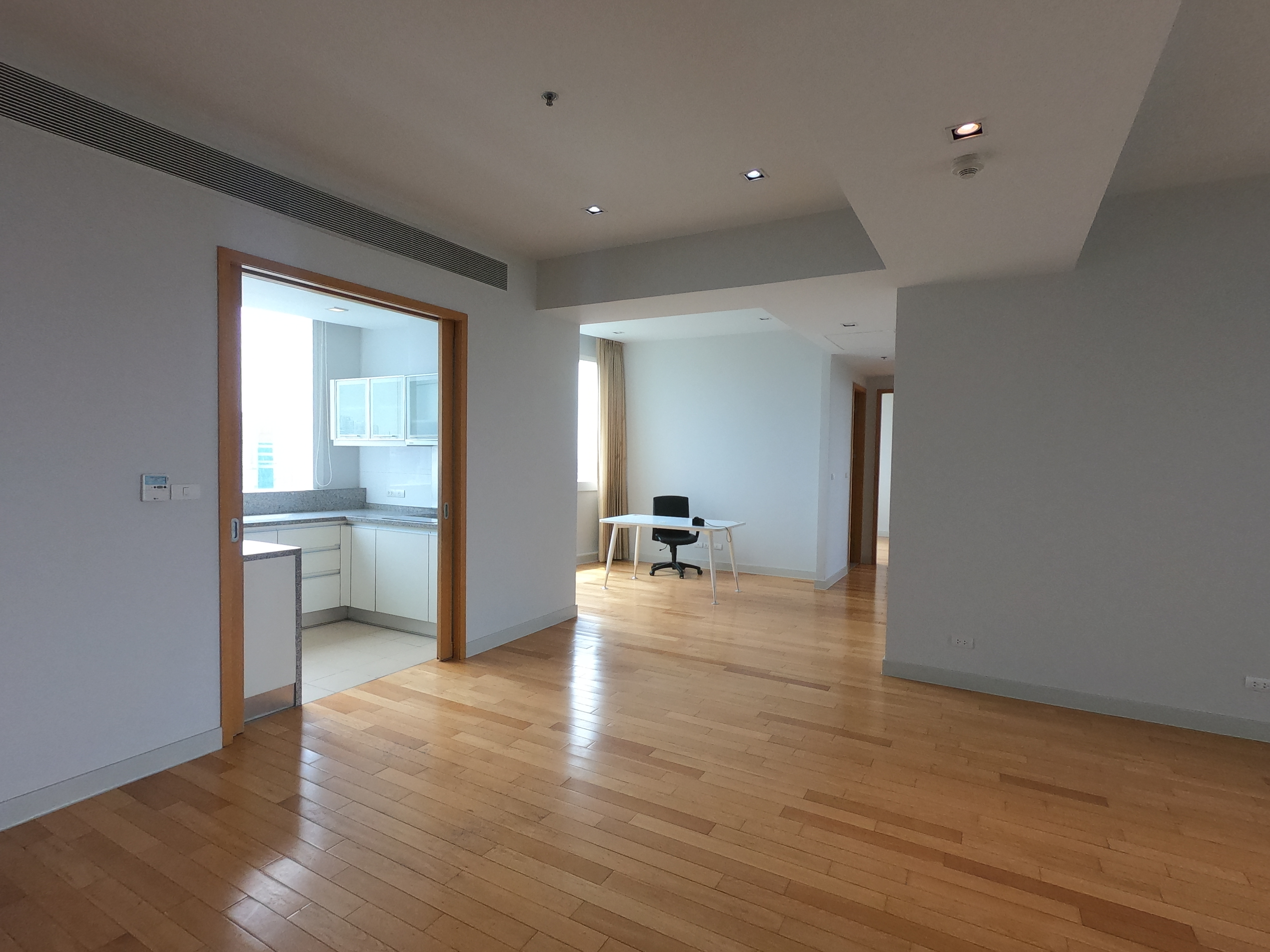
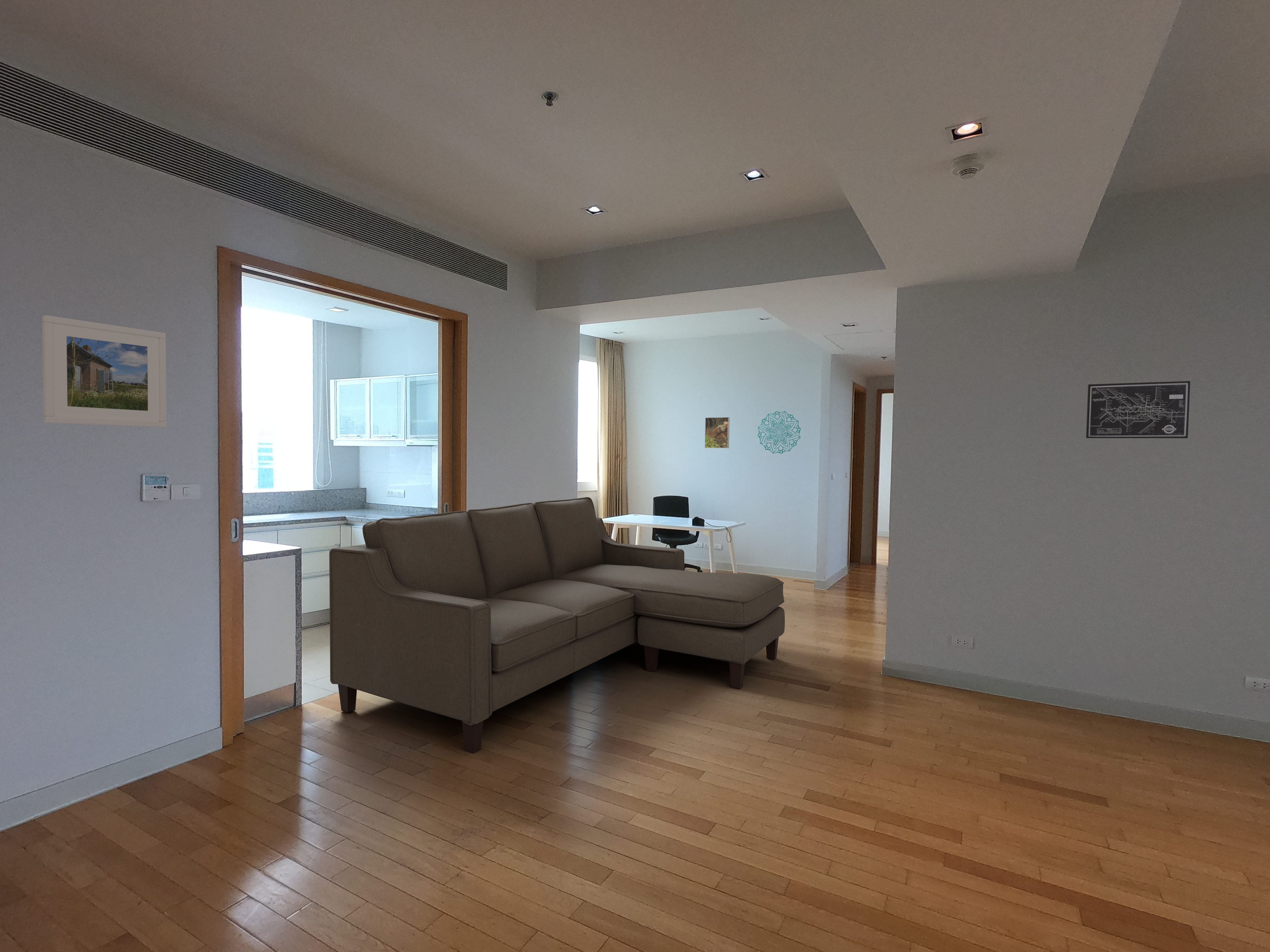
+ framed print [42,315,167,428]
+ sofa [329,497,785,754]
+ wall decoration [757,411,801,454]
+ wall art [1086,381,1191,439]
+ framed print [704,417,730,449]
